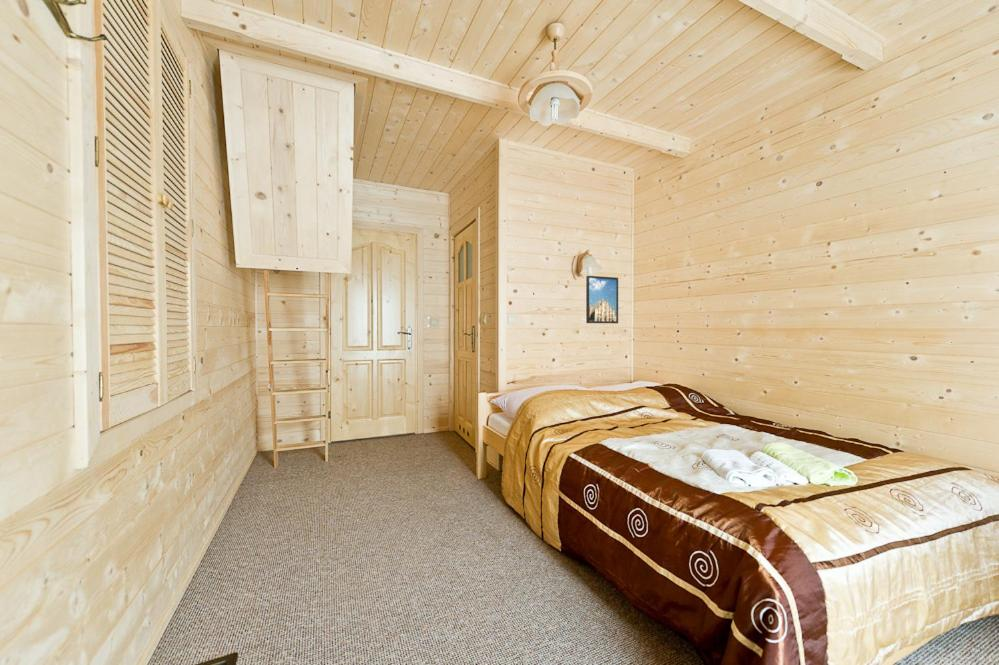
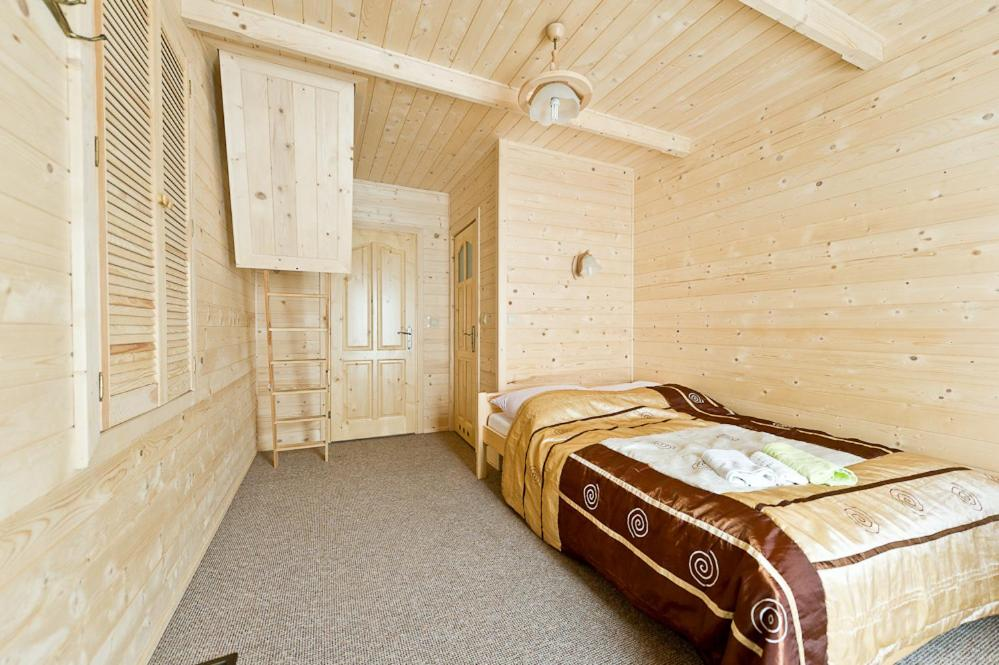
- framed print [585,275,619,324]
